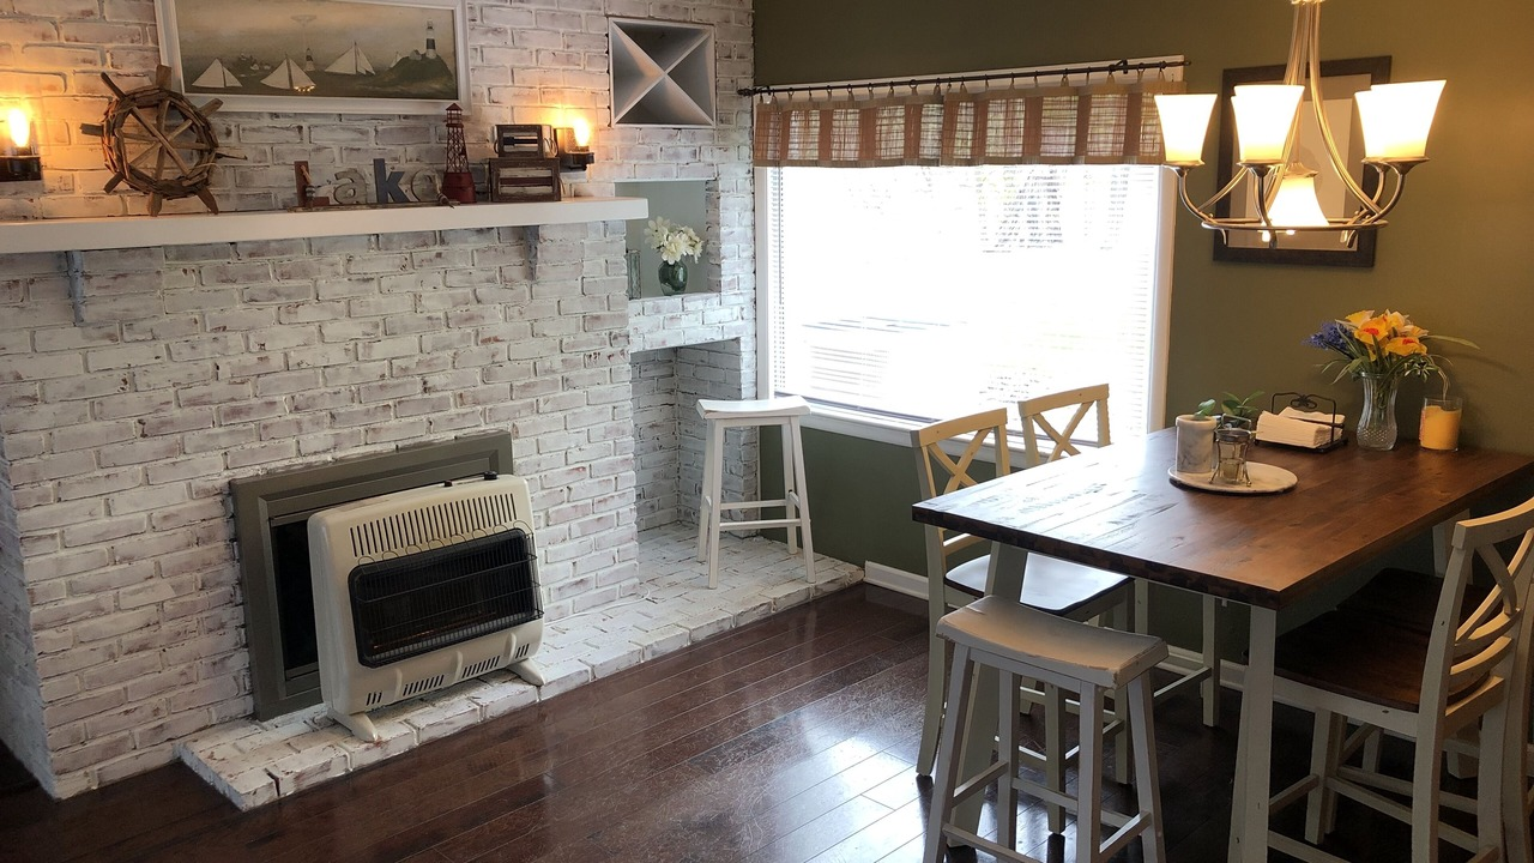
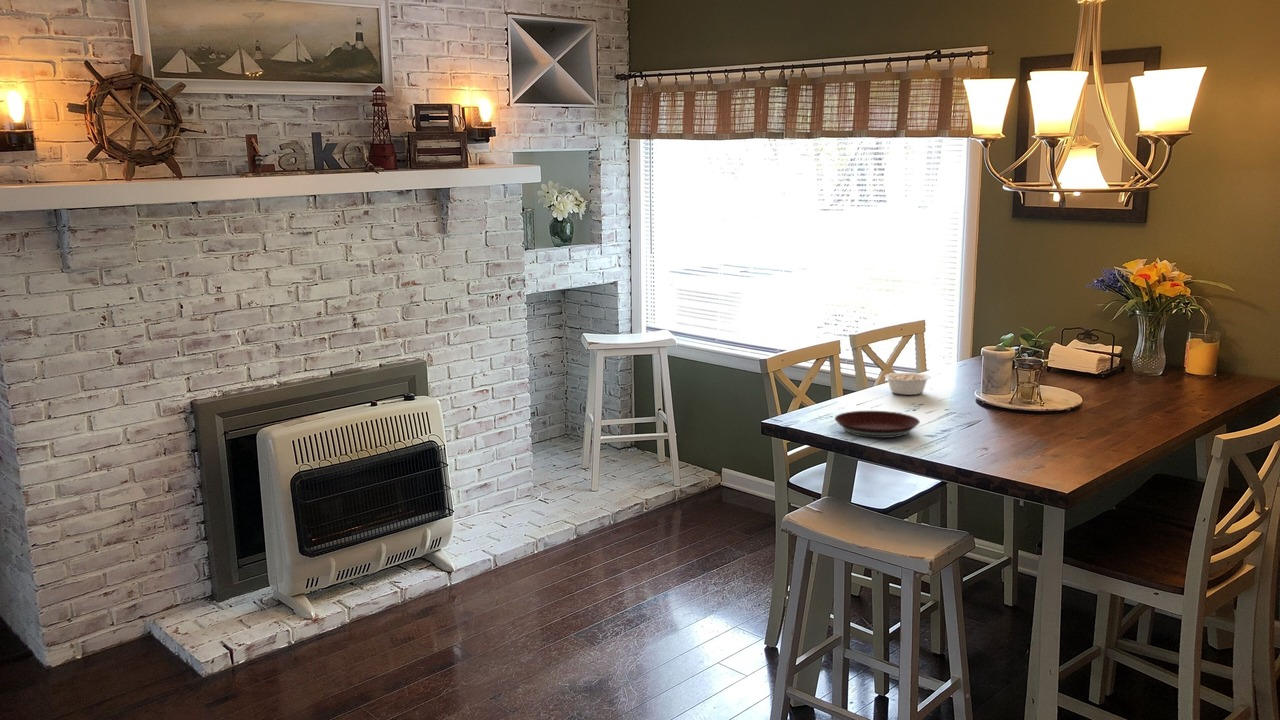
+ legume [883,371,940,396]
+ plate [834,410,921,439]
